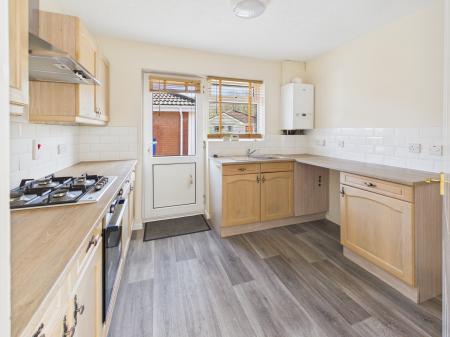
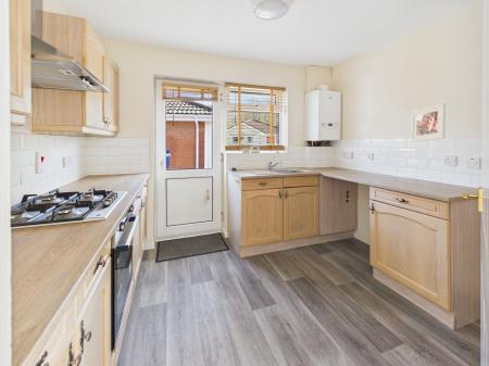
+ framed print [410,102,447,143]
